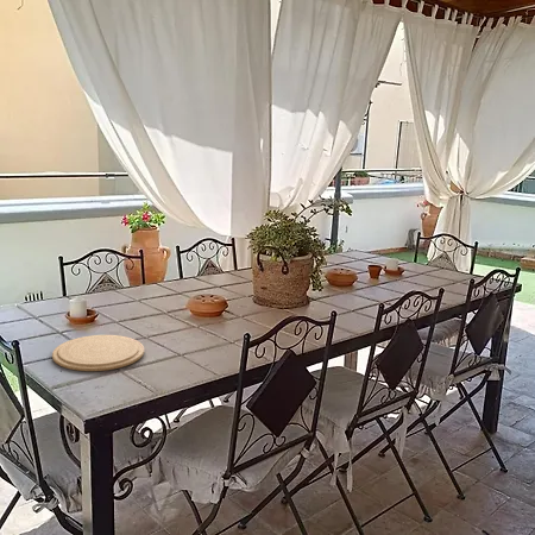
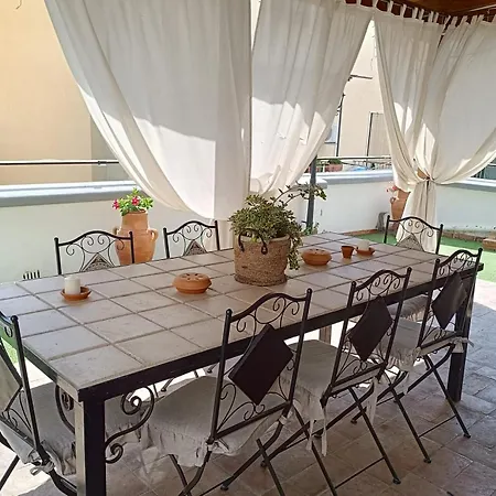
- plate [51,334,145,372]
